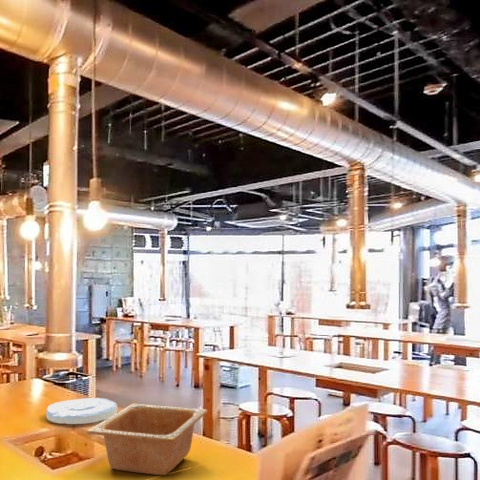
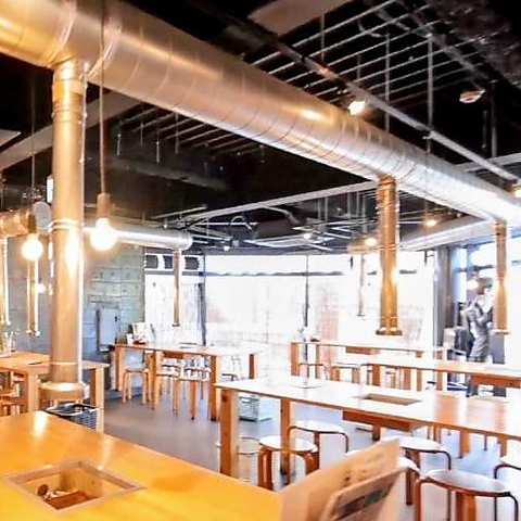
- plate [45,397,119,425]
- serving bowl [86,403,209,476]
